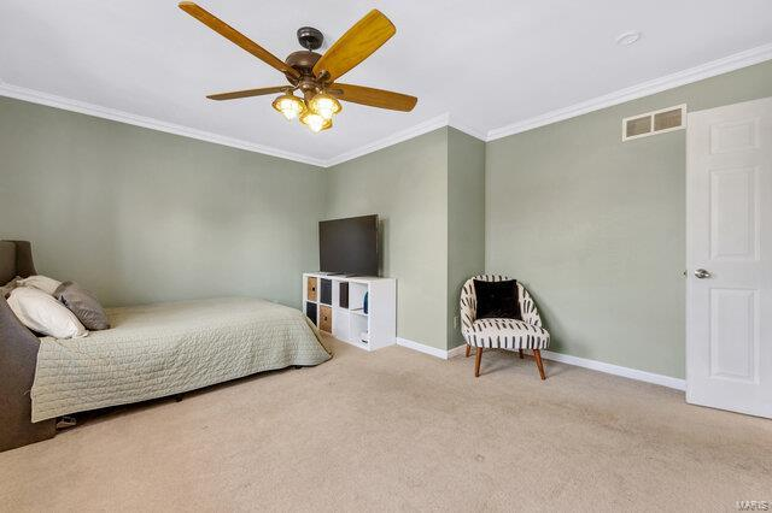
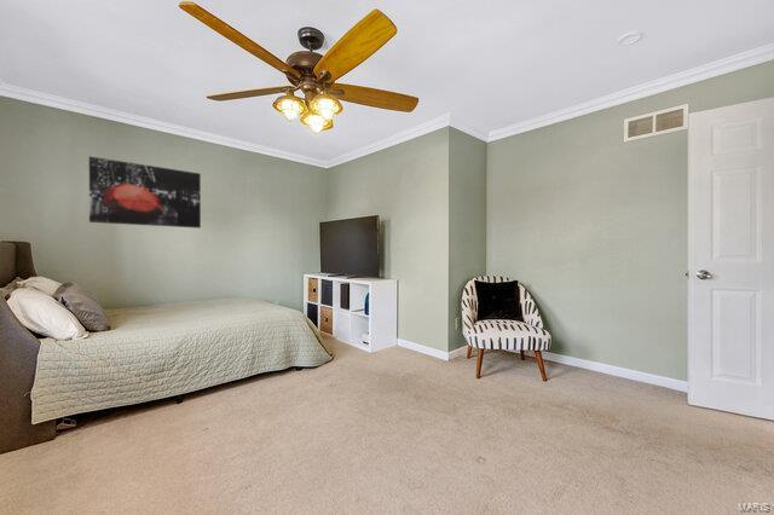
+ wall art [88,156,202,230]
